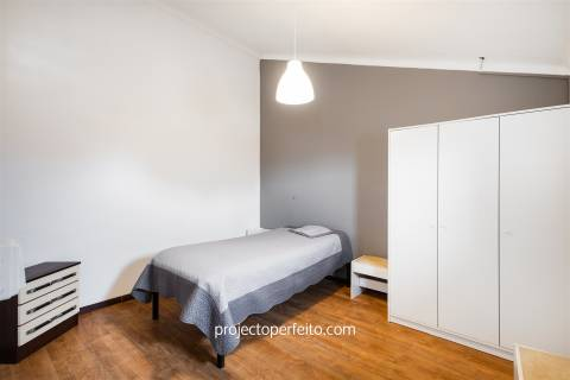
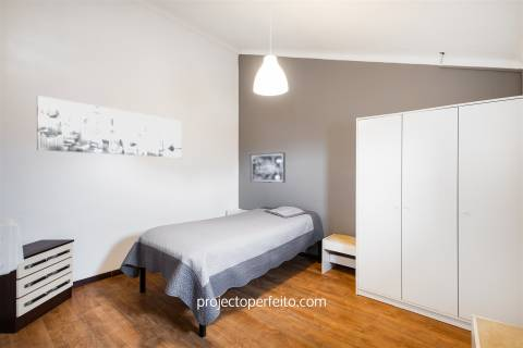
+ wall art [250,151,287,184]
+ wall art [36,95,182,159]
